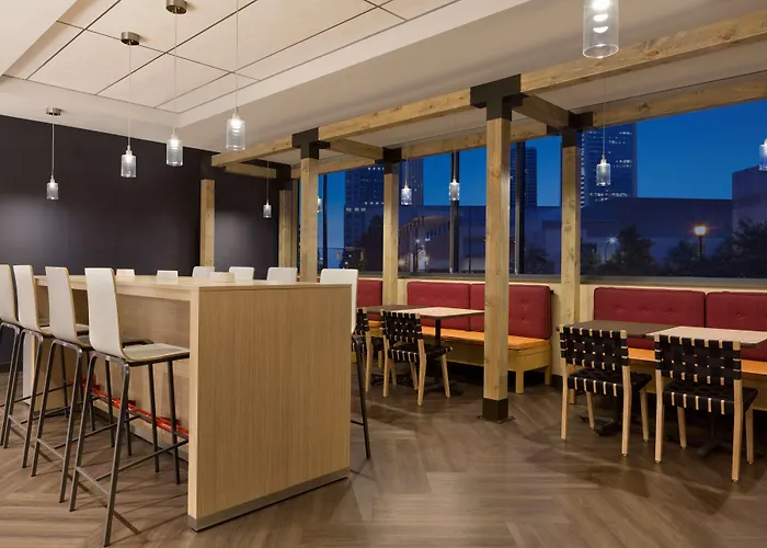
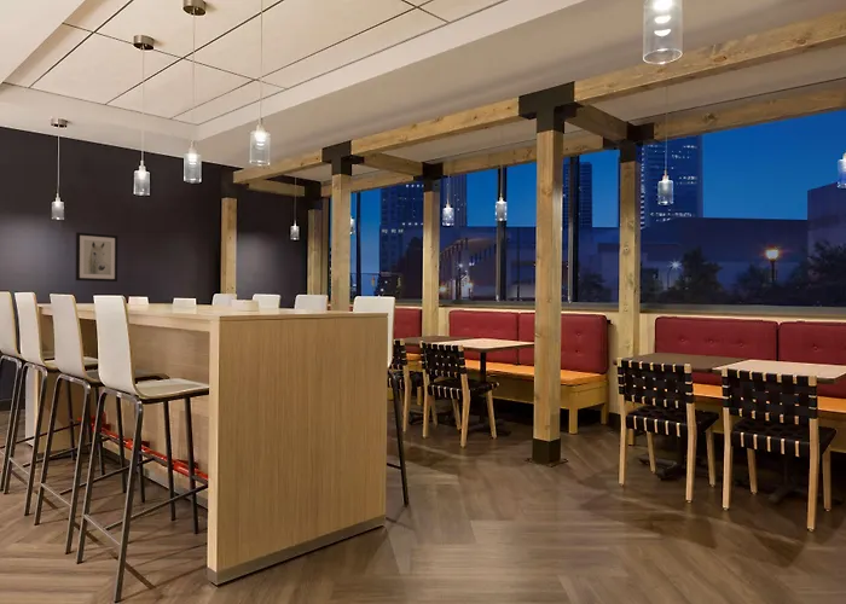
+ wall art [75,231,118,283]
